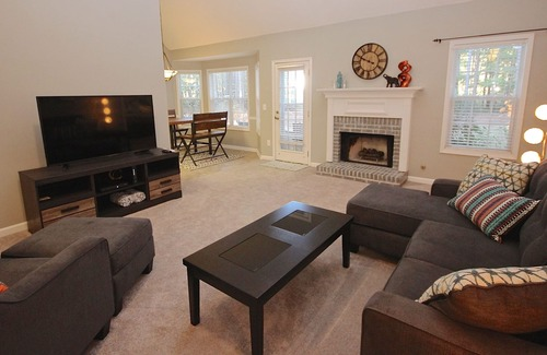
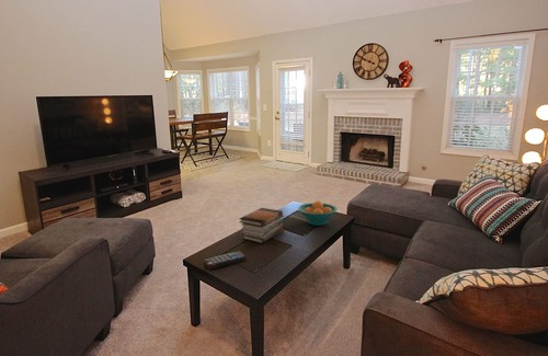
+ remote control [203,250,247,271]
+ book stack [238,207,285,244]
+ fruit bowl [297,200,339,227]
